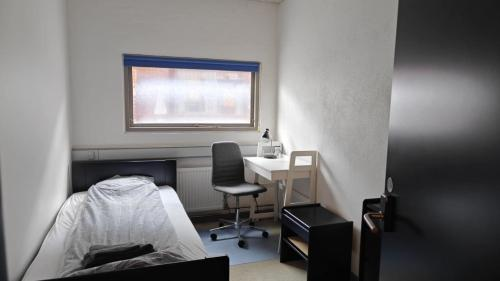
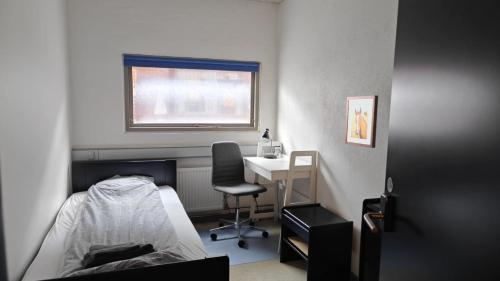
+ wall art [344,94,379,149]
